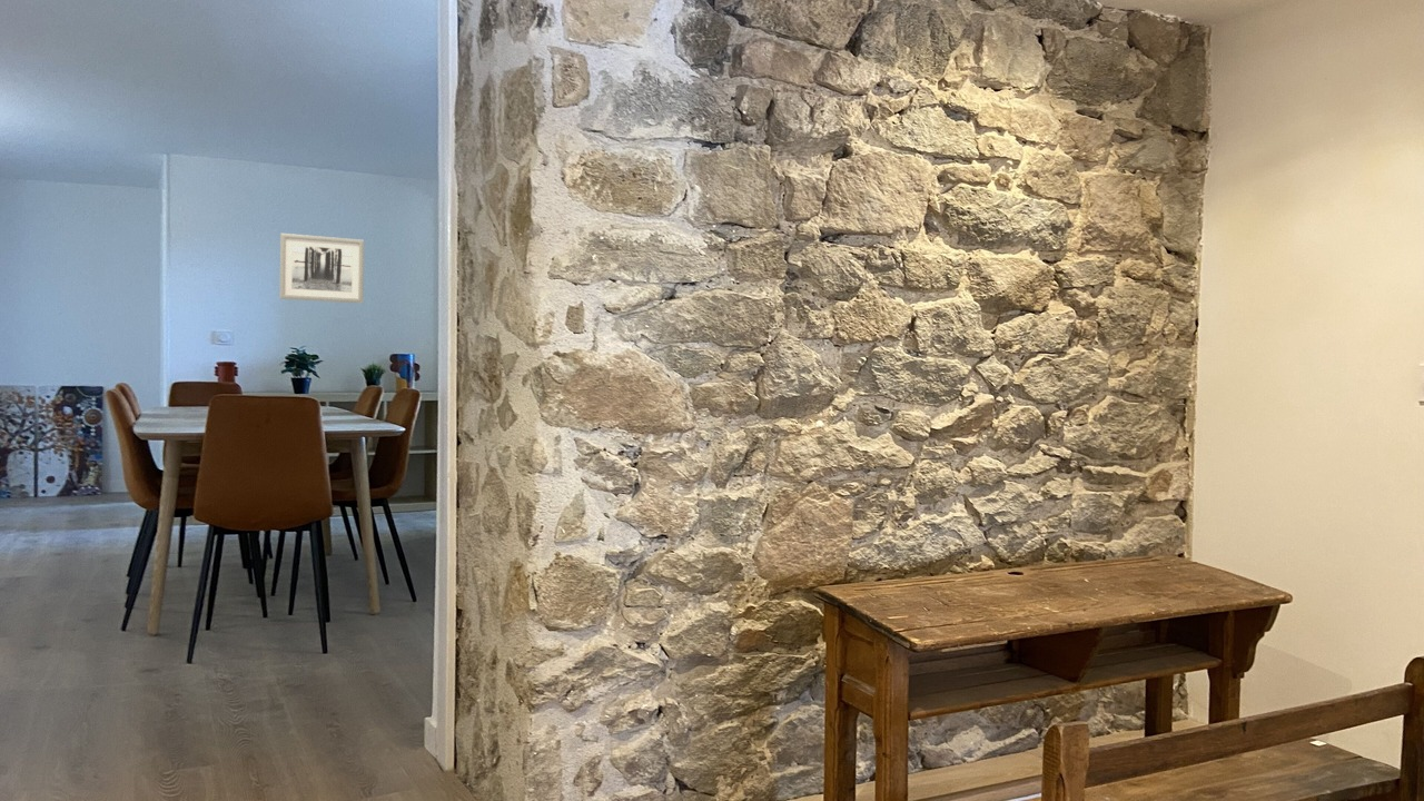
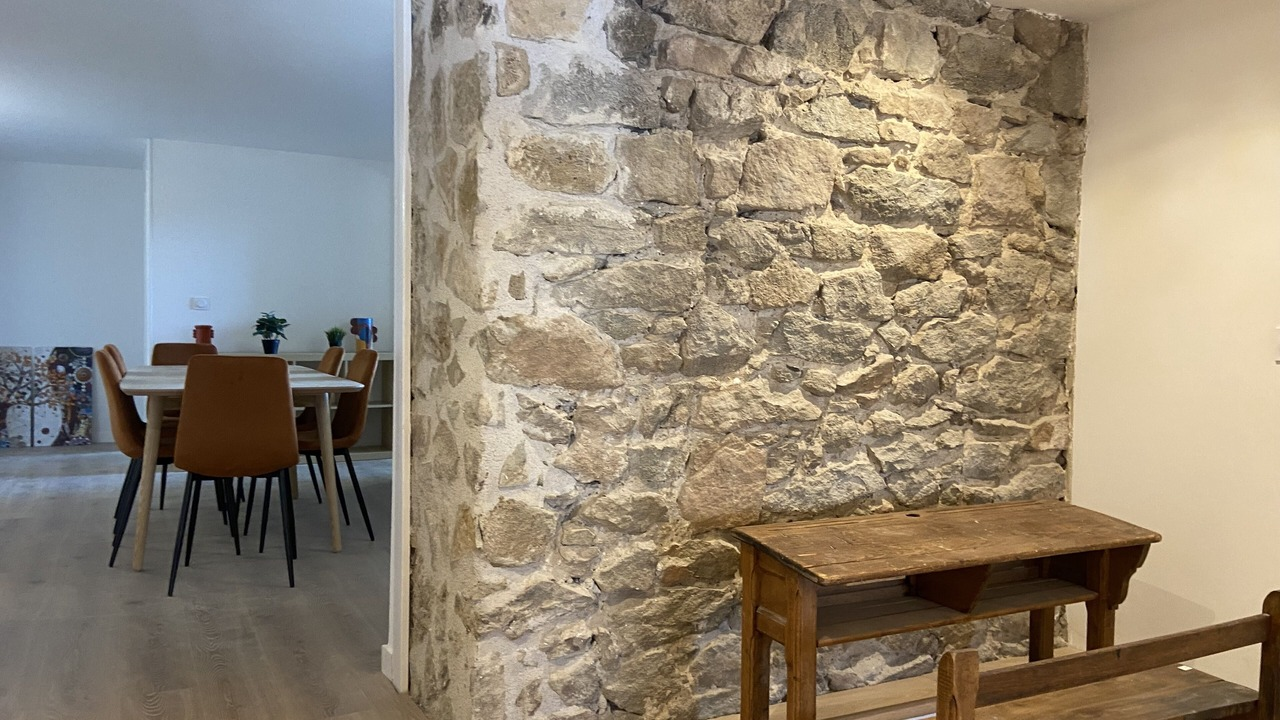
- wall art [278,233,365,305]
